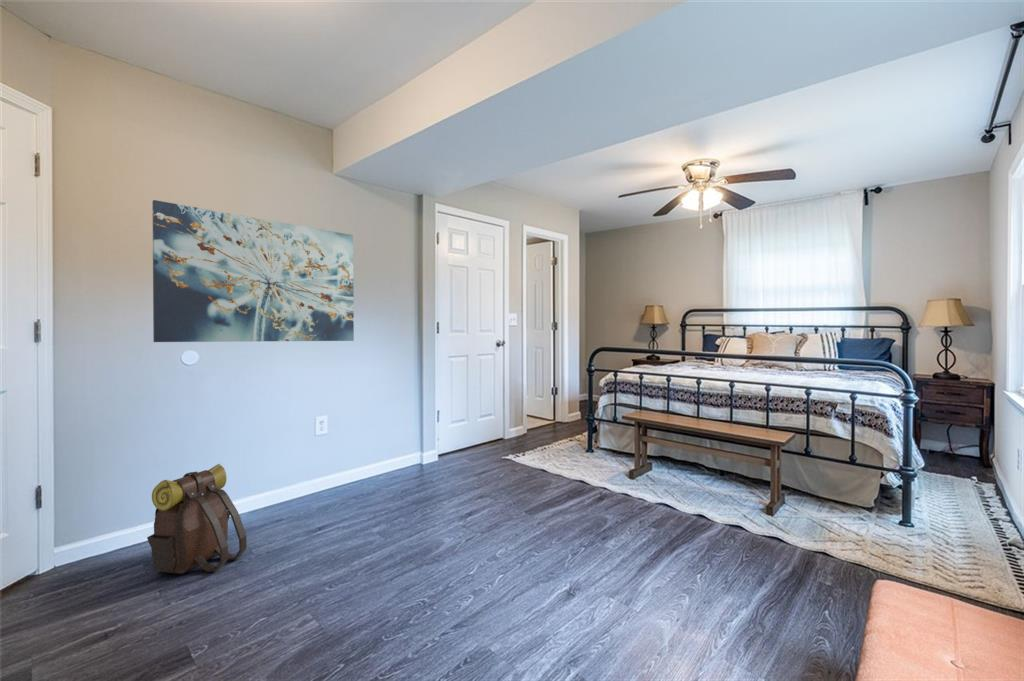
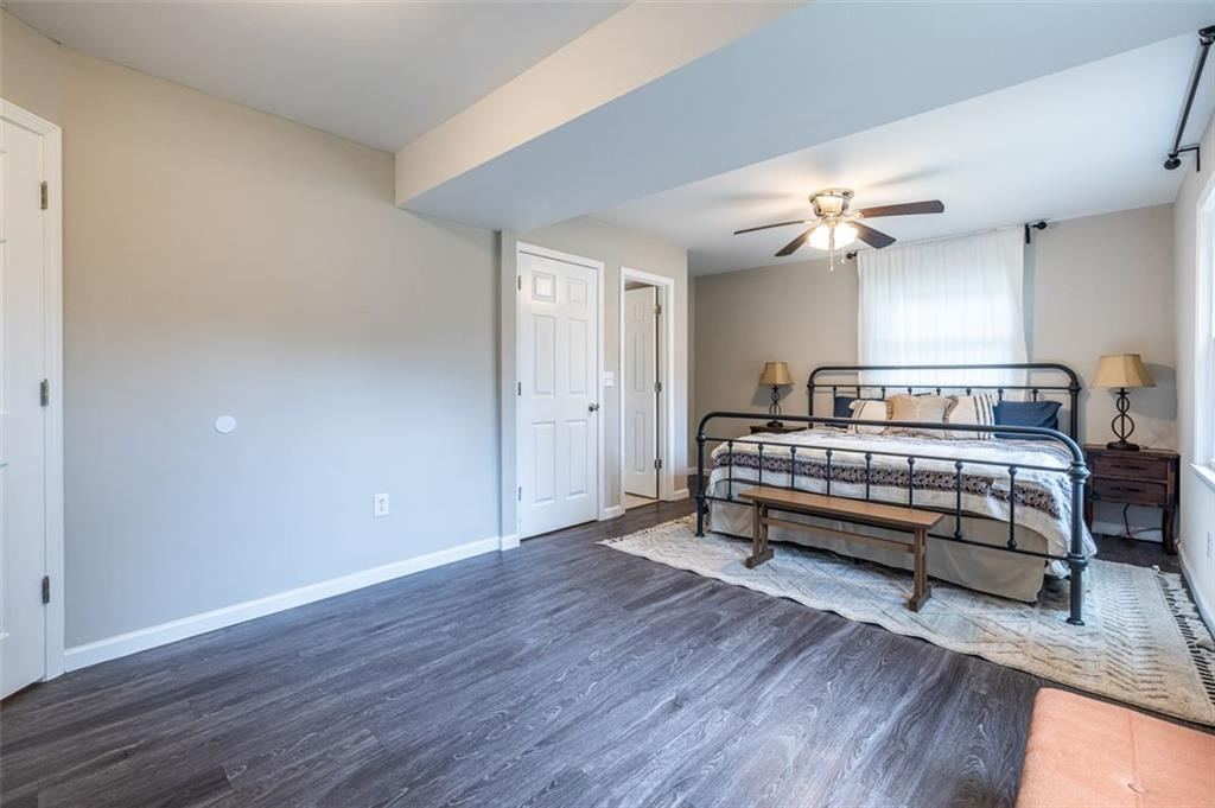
- wall art [151,199,355,343]
- backpack [146,463,248,575]
